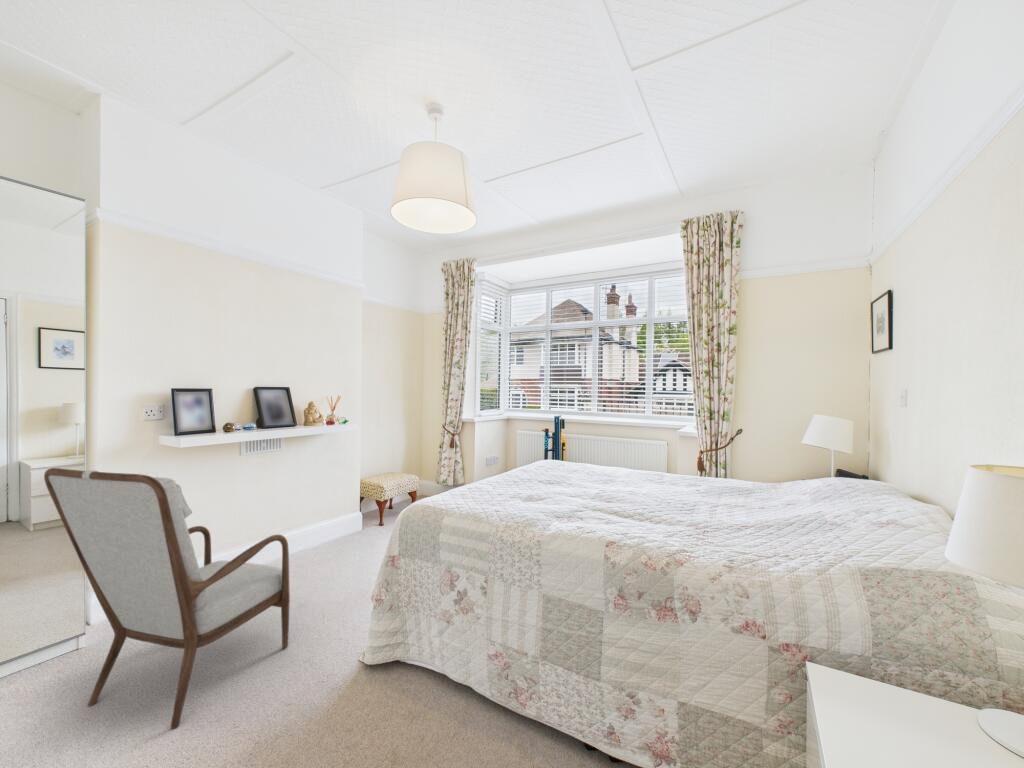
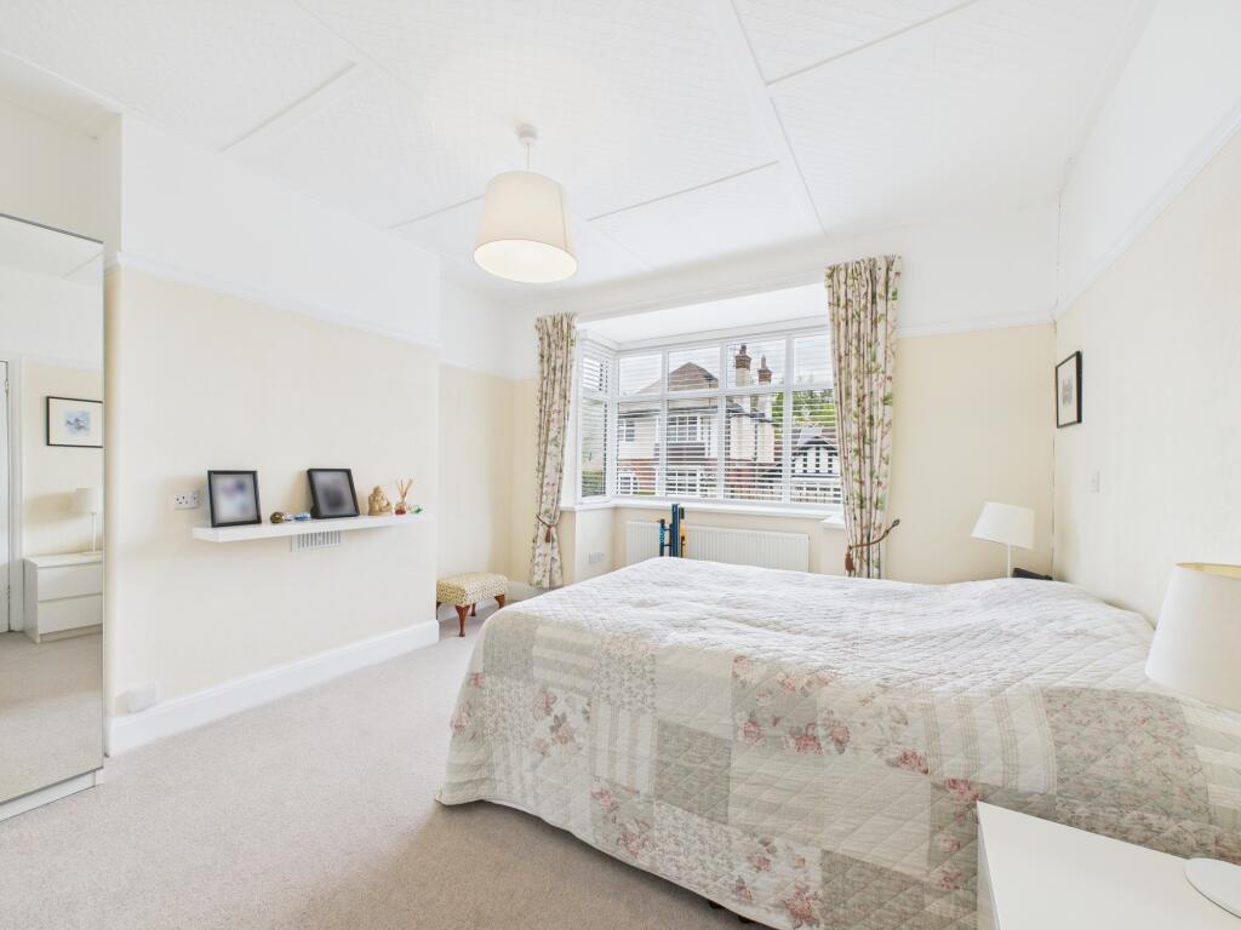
- armchair [43,467,291,730]
